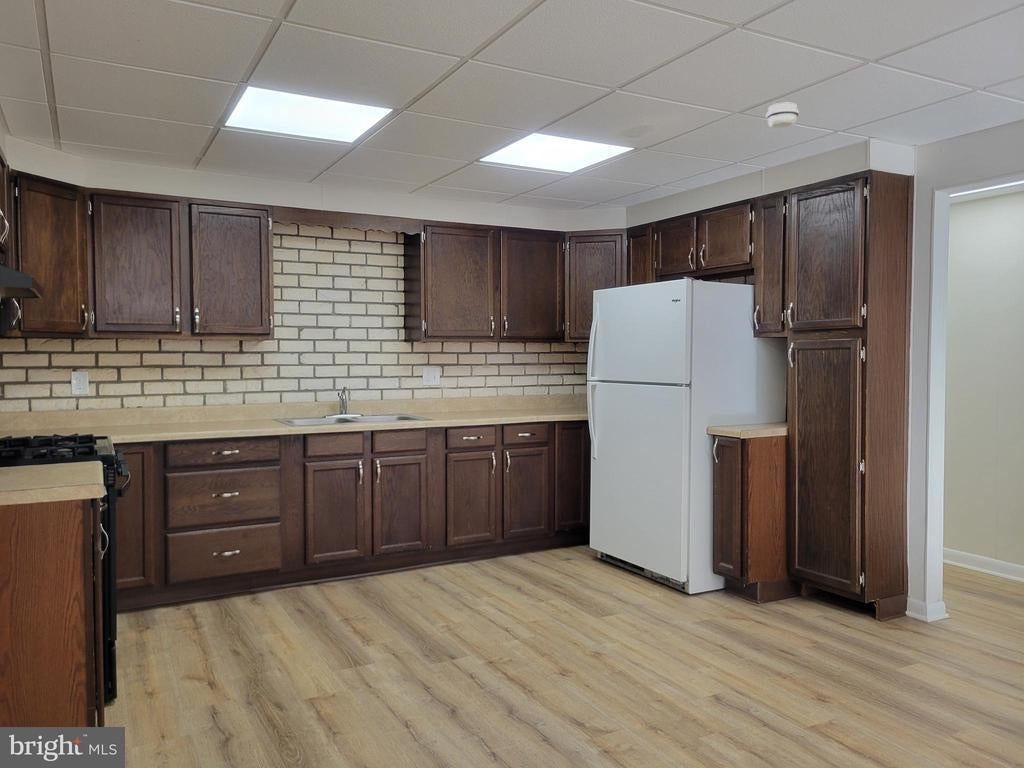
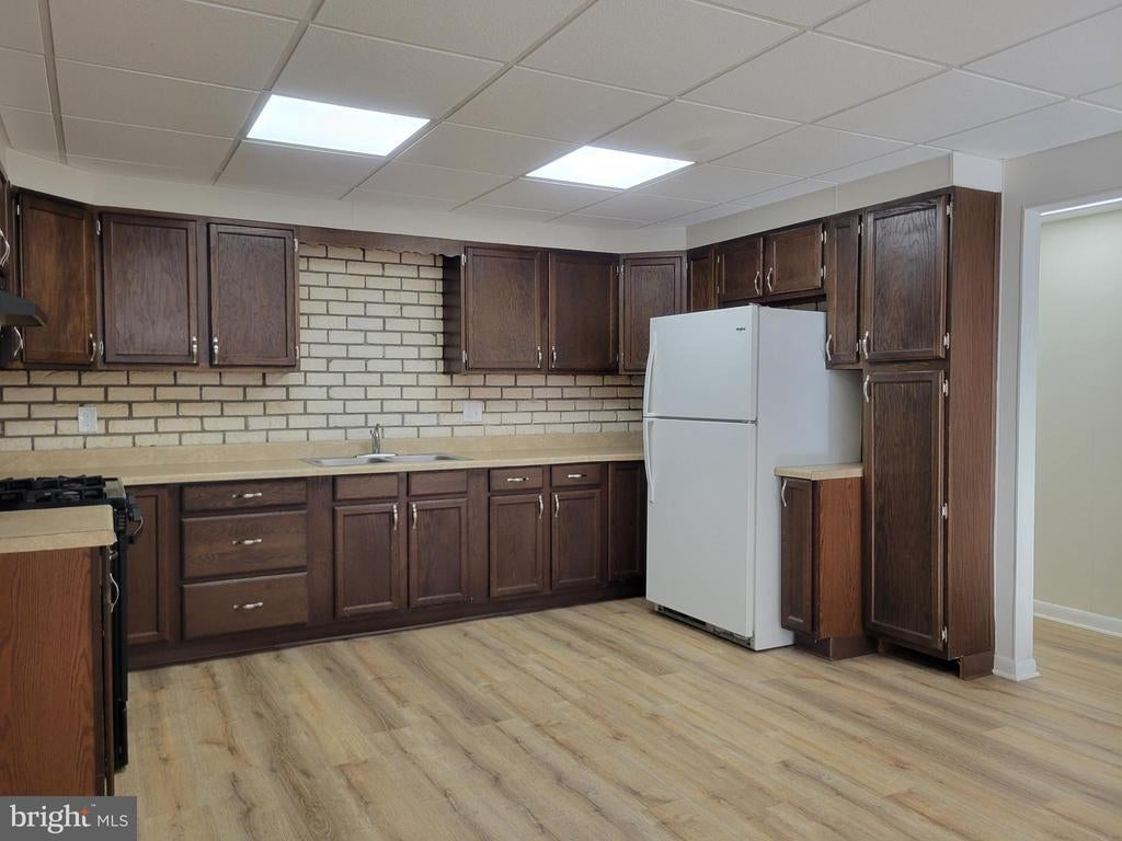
- smoke detector [765,102,800,129]
